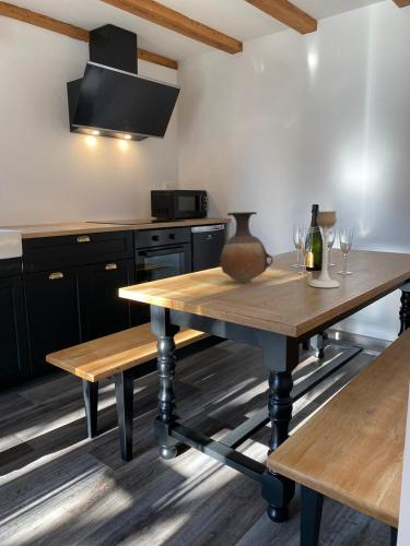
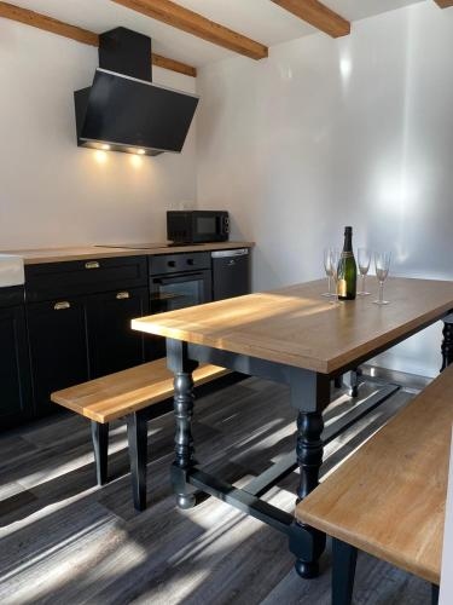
- vase [215,211,274,285]
- candle holder [307,210,341,288]
